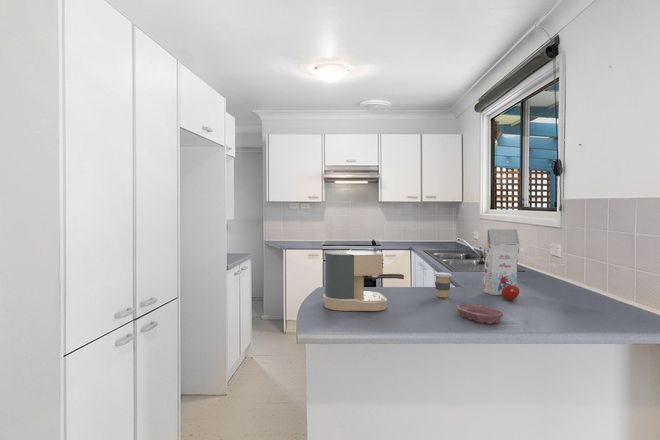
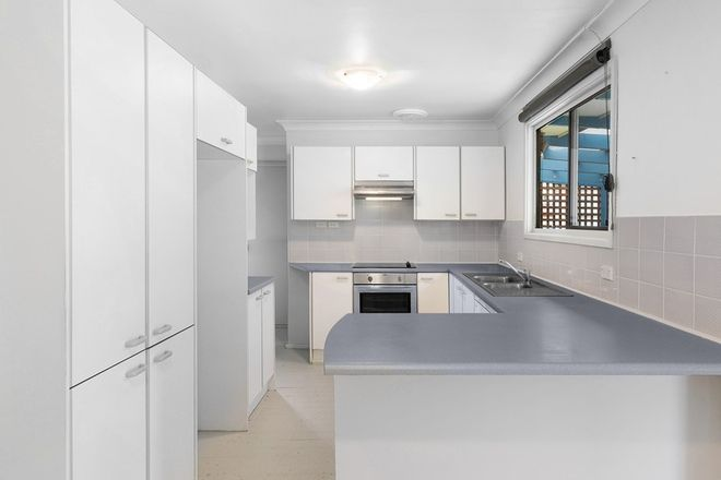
- fruit [501,284,520,301]
- coffee maker [322,247,405,312]
- gift box [481,228,521,296]
- coffee cup [433,271,453,298]
- bowl [456,303,504,325]
